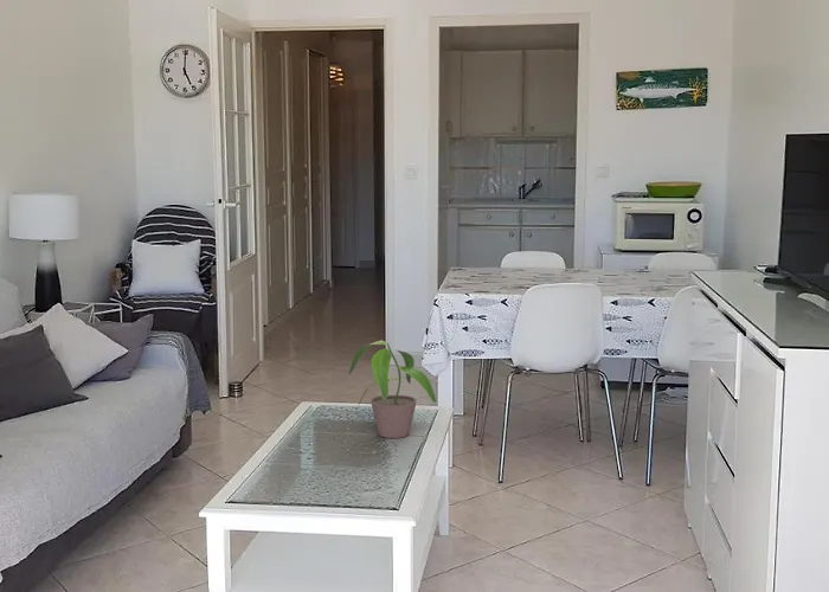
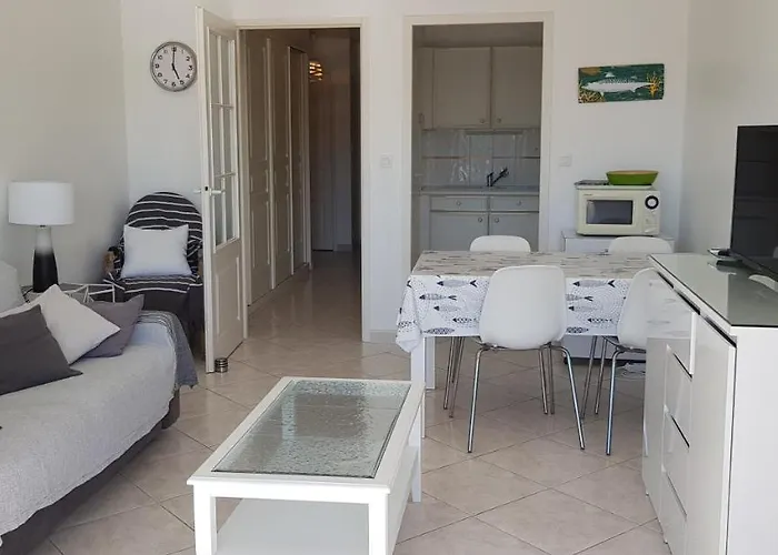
- potted plant [348,340,437,439]
